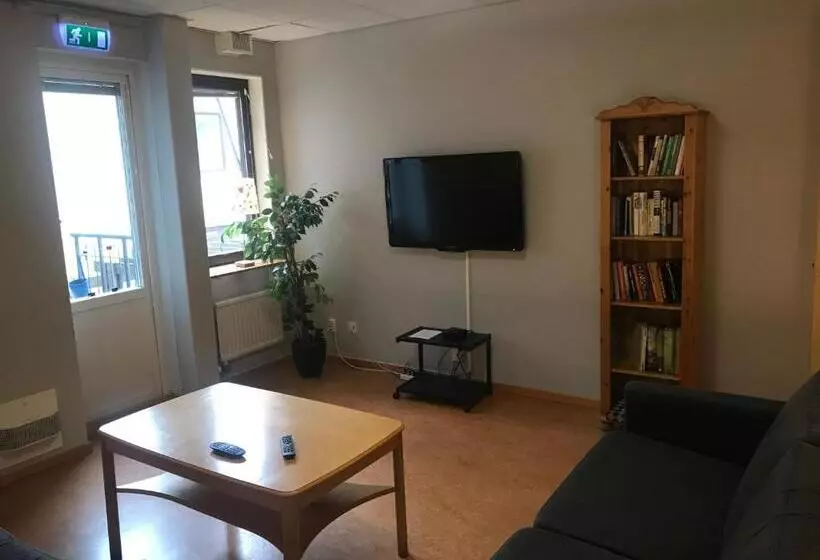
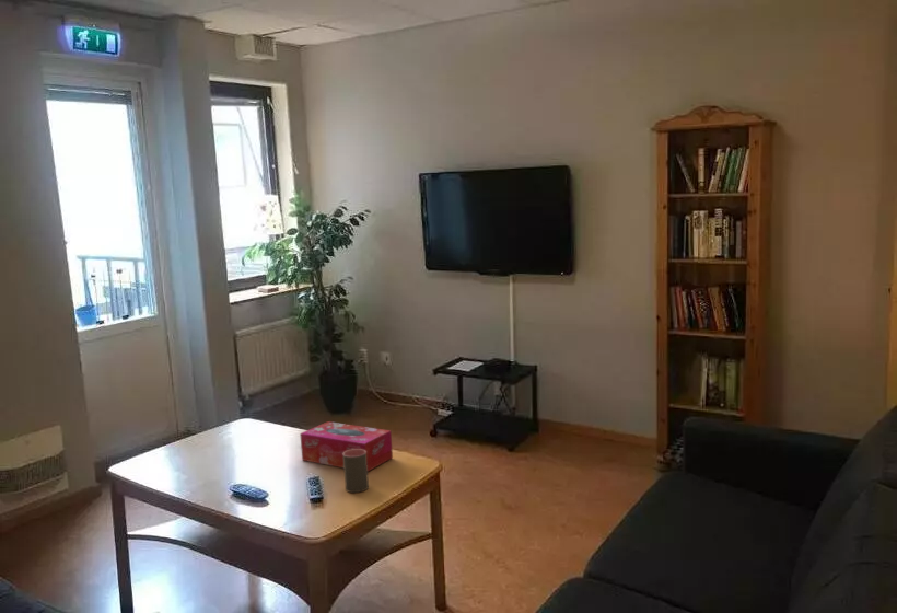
+ tissue box [299,420,394,472]
+ cup [342,449,370,494]
